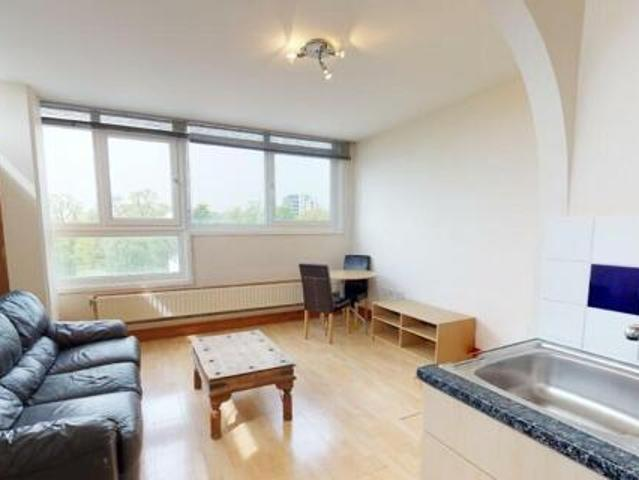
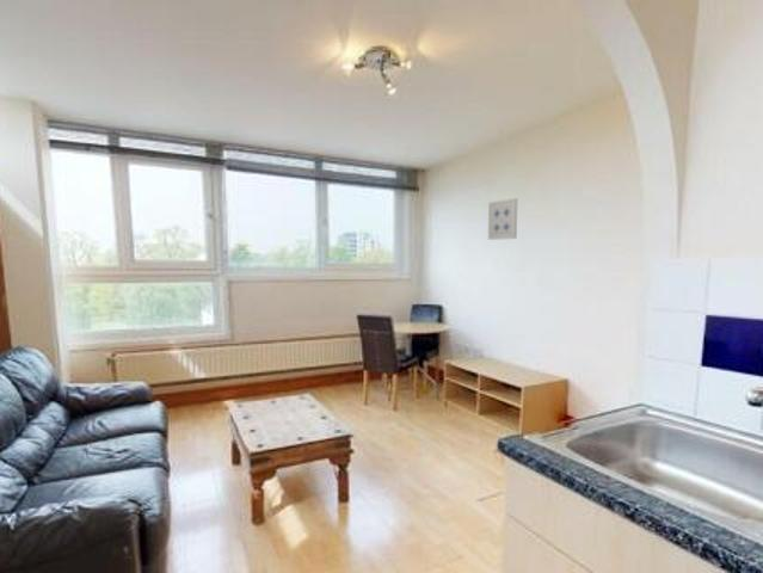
+ wall art [487,197,518,241]
